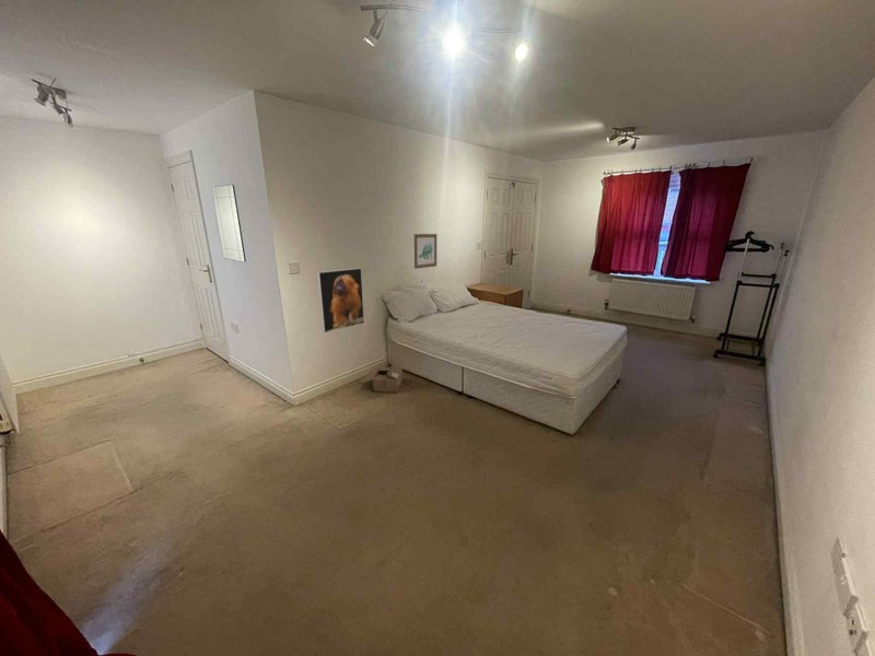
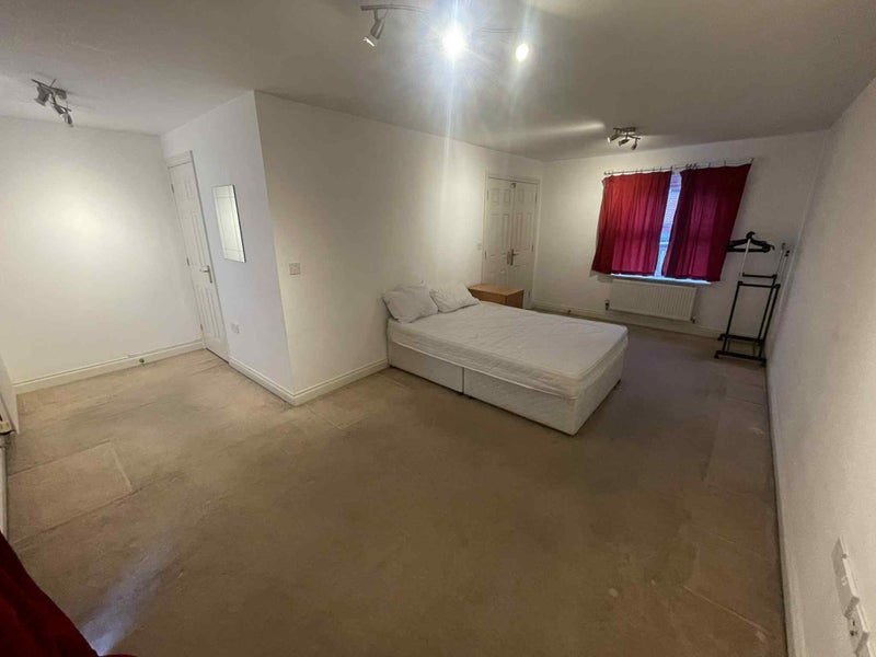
- cardboard box [361,363,404,394]
- wall art [413,233,438,270]
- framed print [316,267,365,333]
